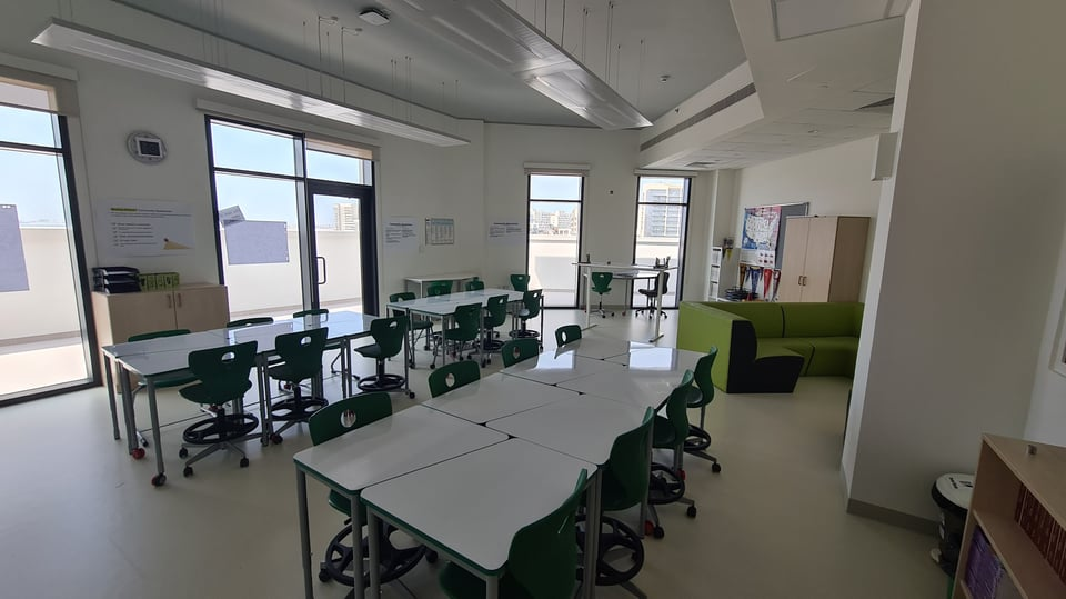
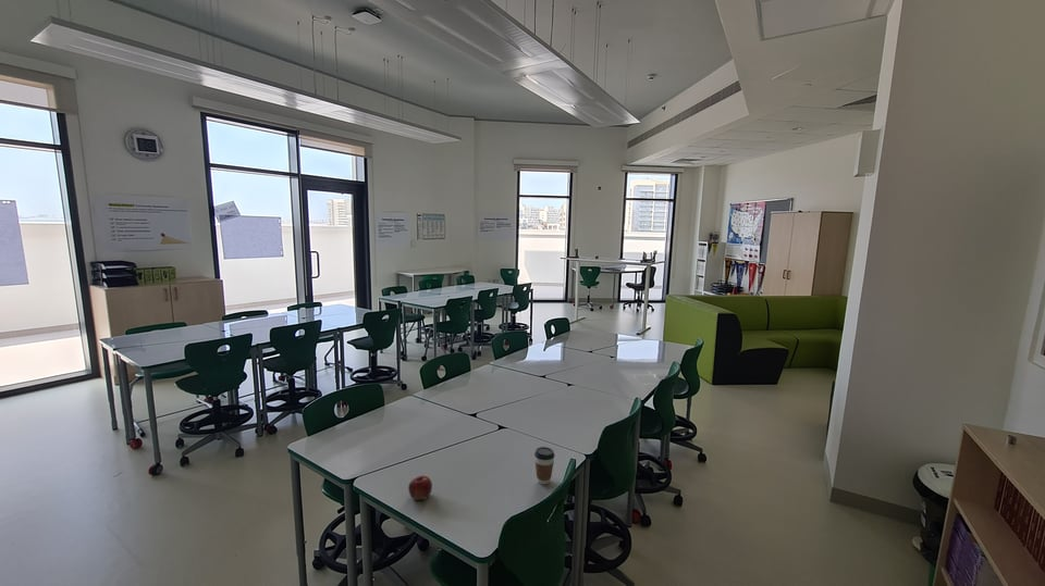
+ coffee cup [533,446,555,486]
+ apple [407,475,433,501]
